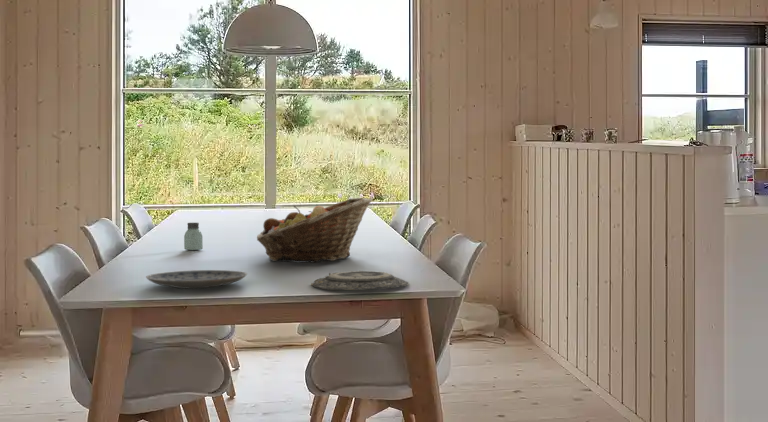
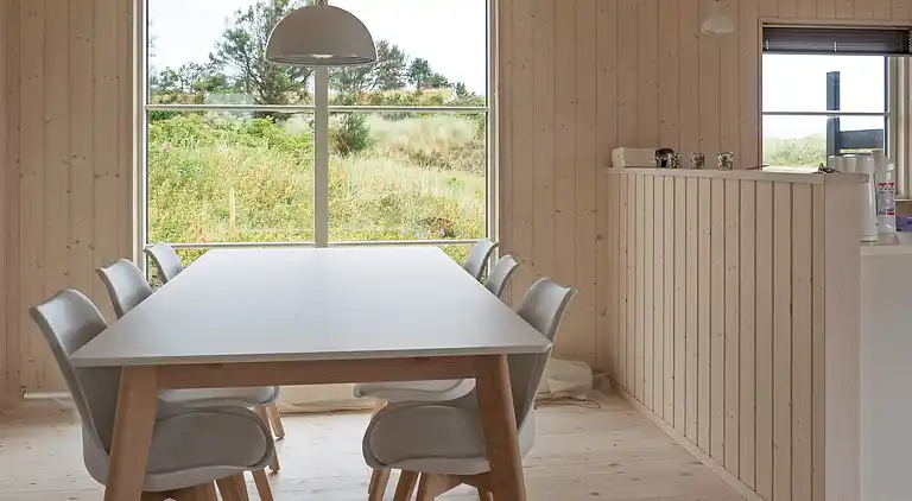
- plate [145,269,248,289]
- saltshaker [183,222,204,251]
- fruit basket [256,197,373,264]
- plate [310,270,410,291]
